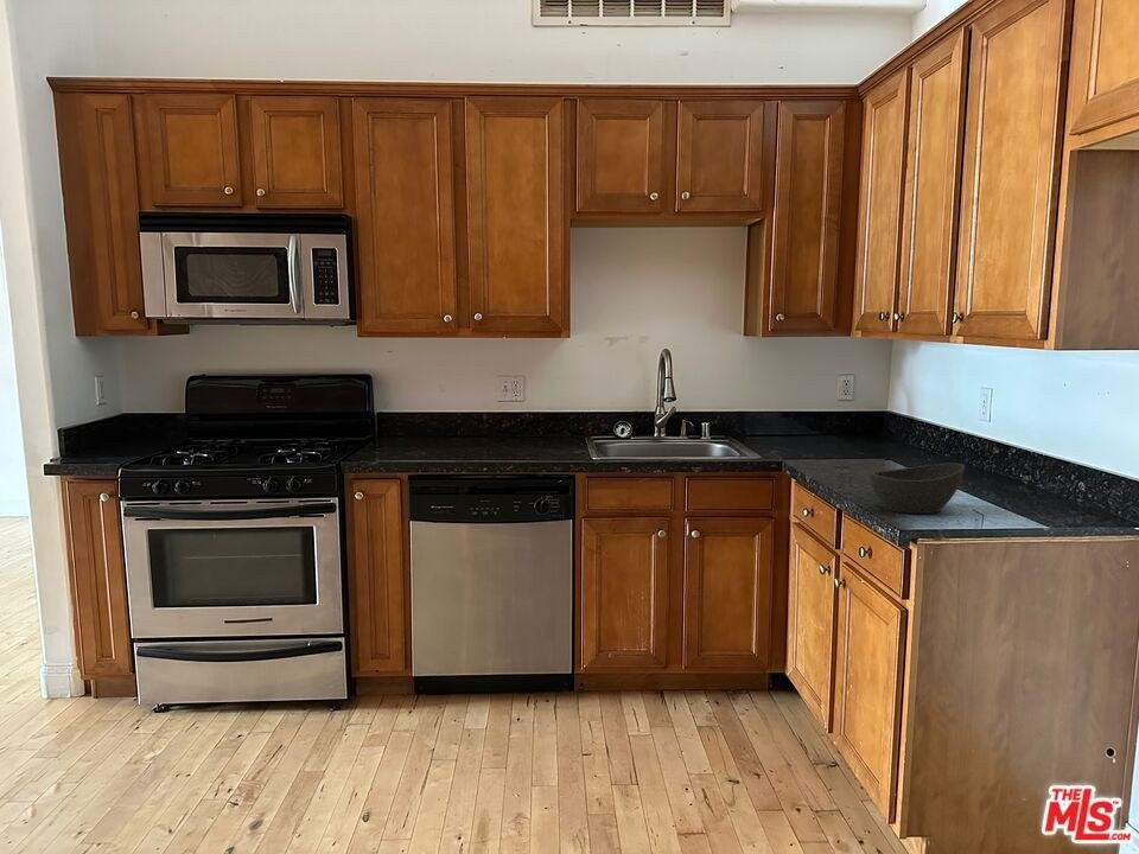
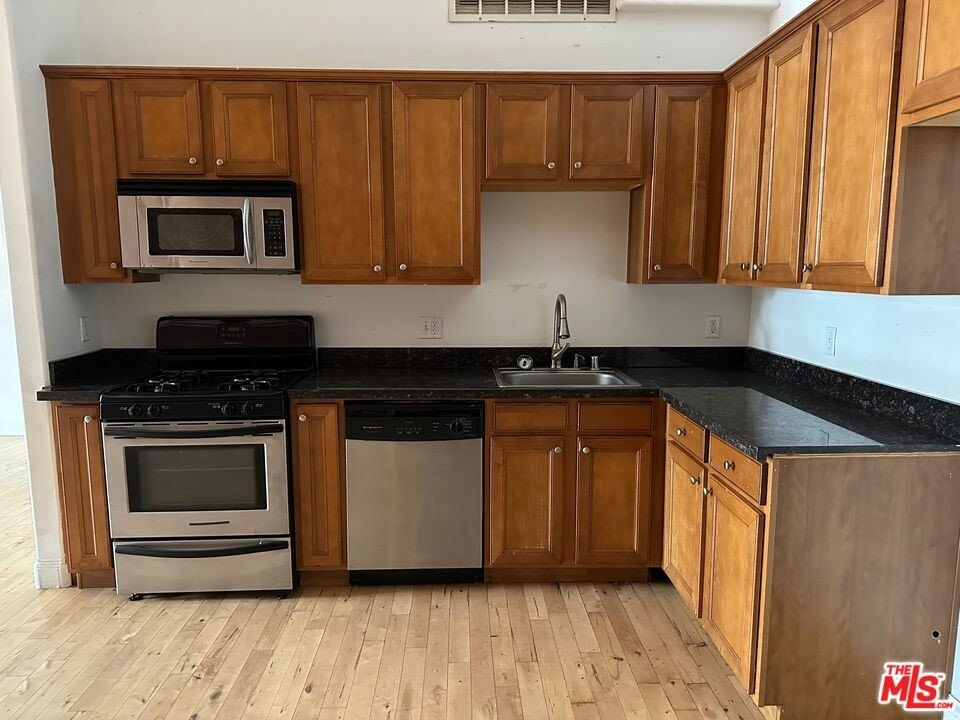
- bowl [867,461,966,515]
